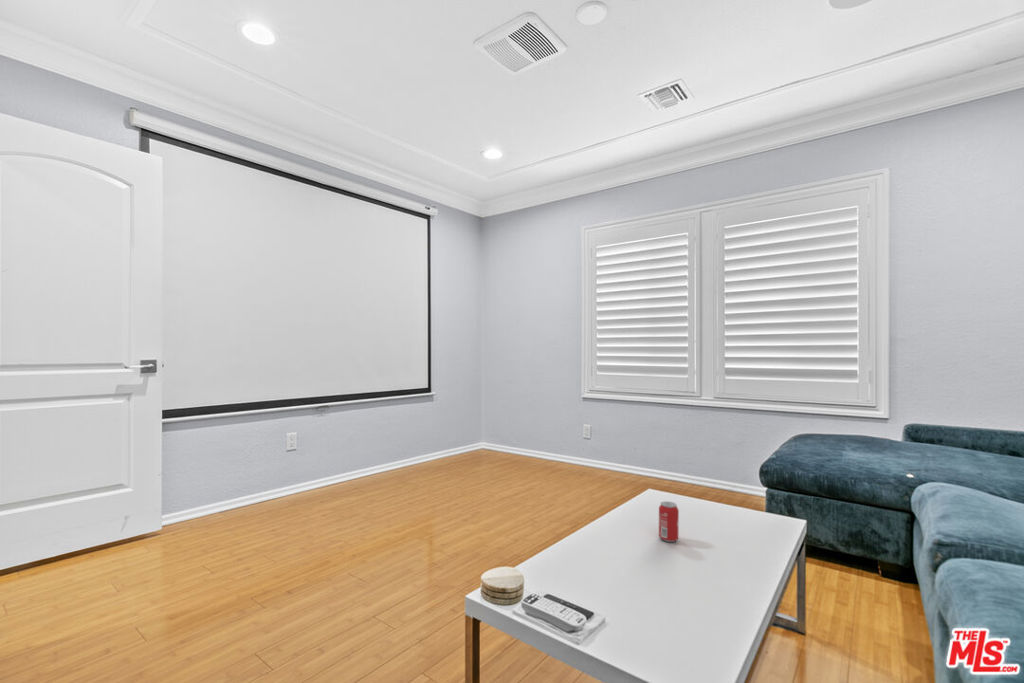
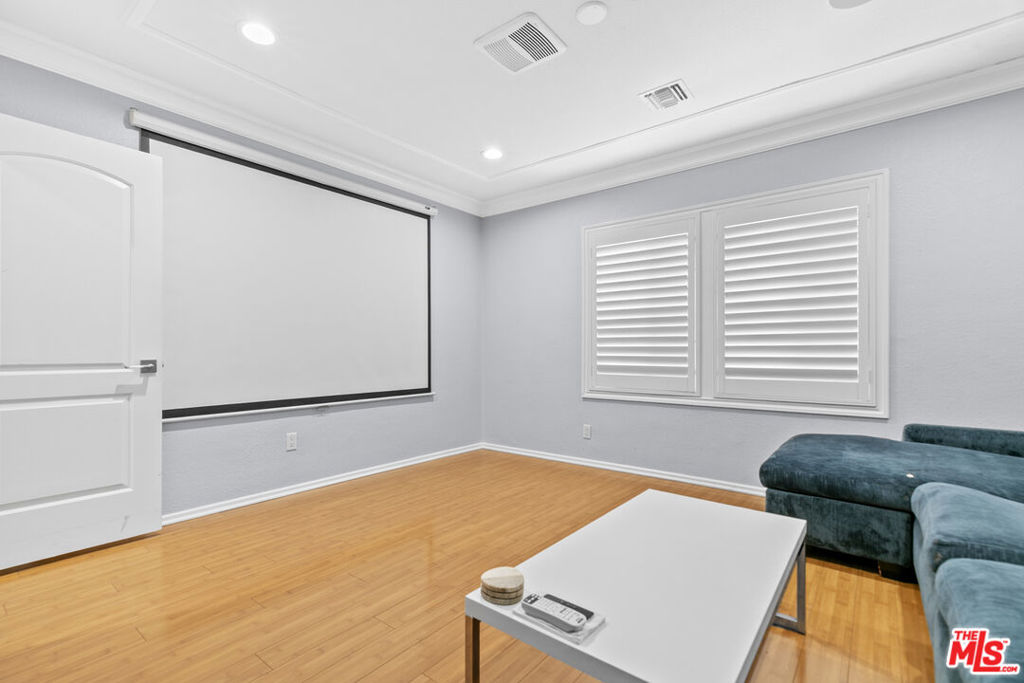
- beverage can [658,501,680,543]
